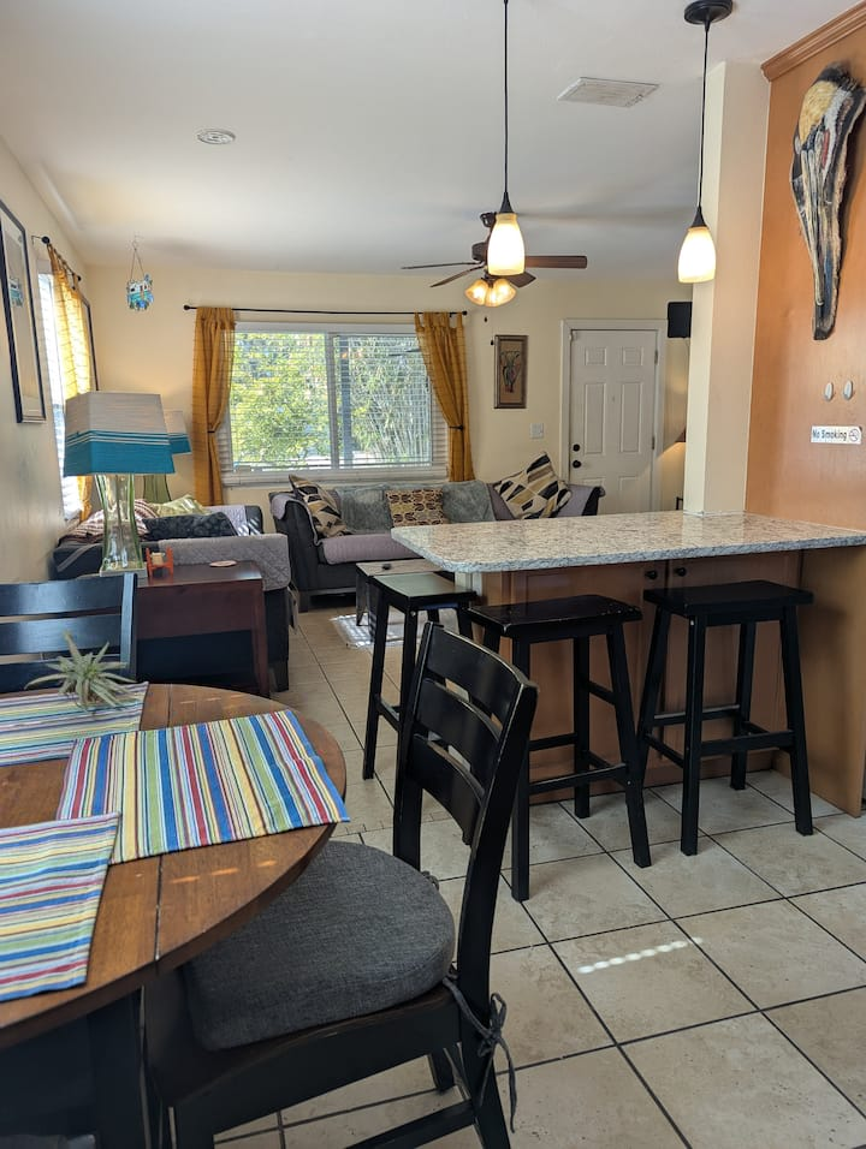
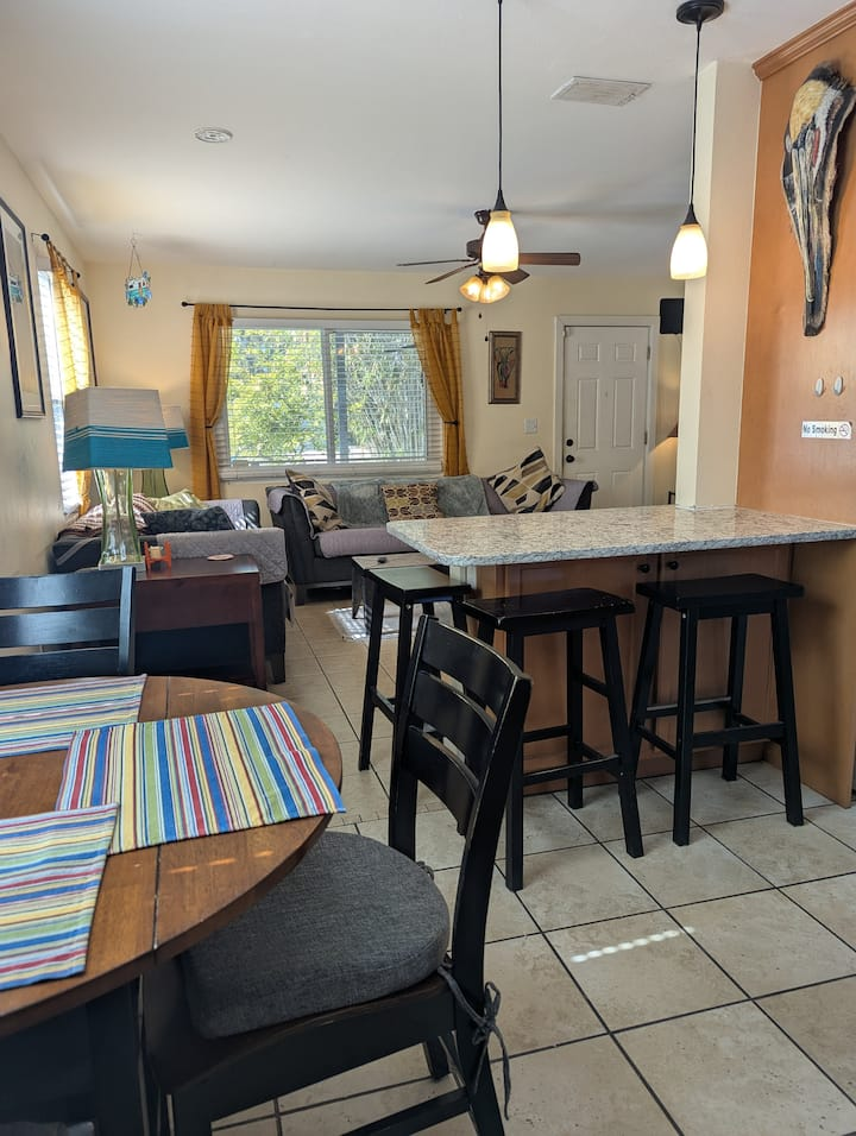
- succulent plant [23,630,138,721]
